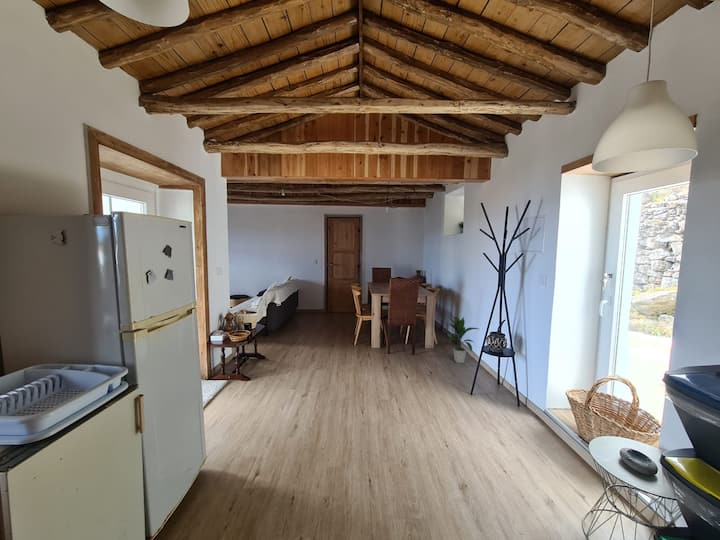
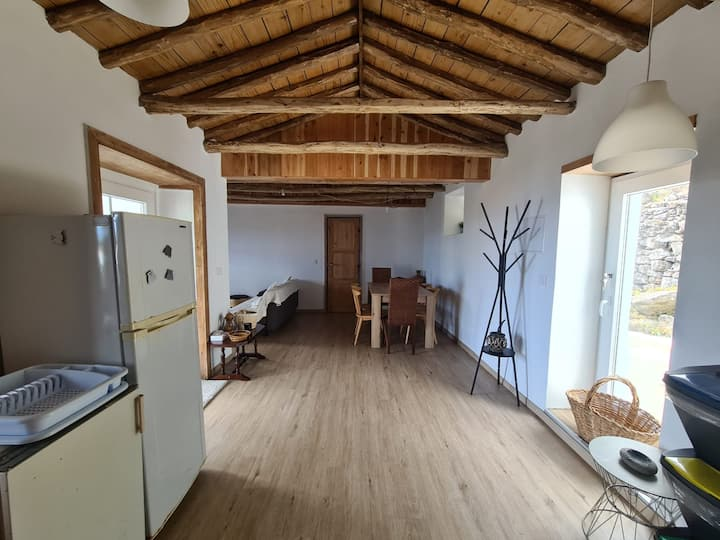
- indoor plant [438,316,479,364]
